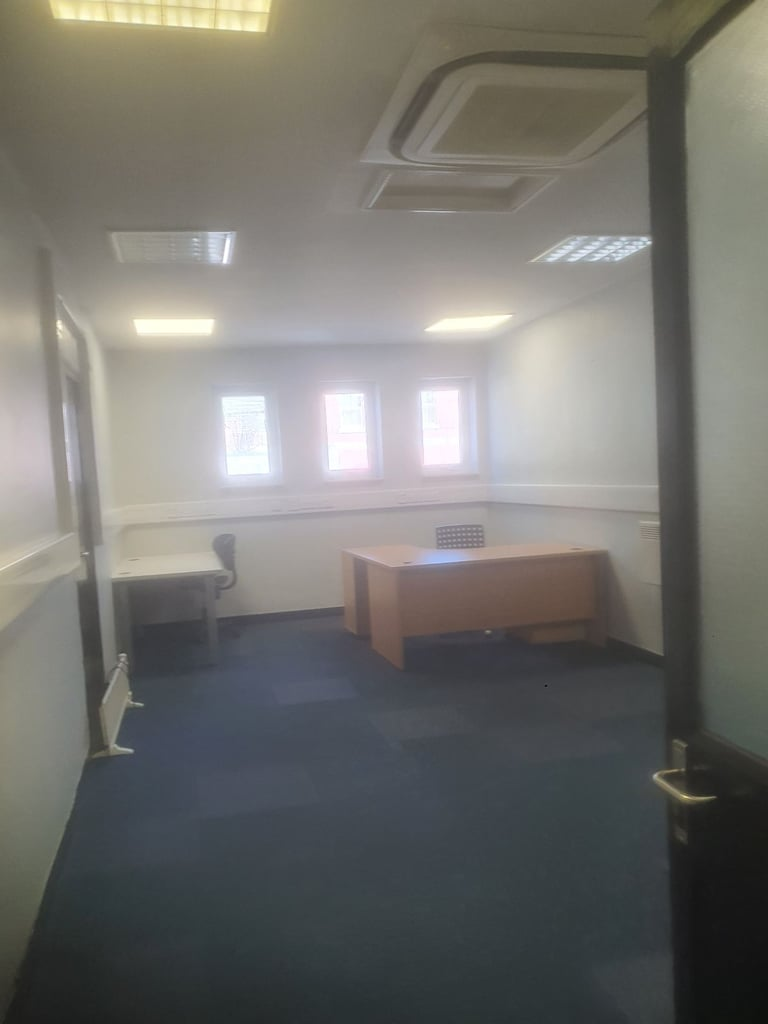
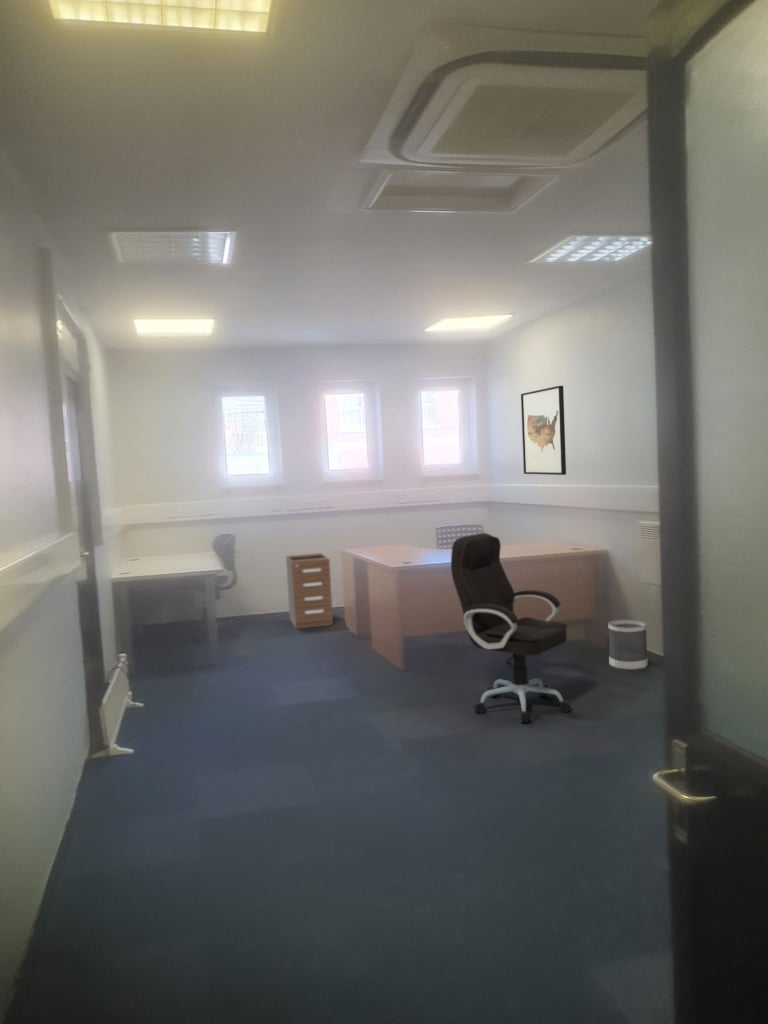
+ filing cabinet [285,552,334,630]
+ wall art [520,385,567,476]
+ office chair [450,532,572,724]
+ wastebasket [607,619,649,671]
